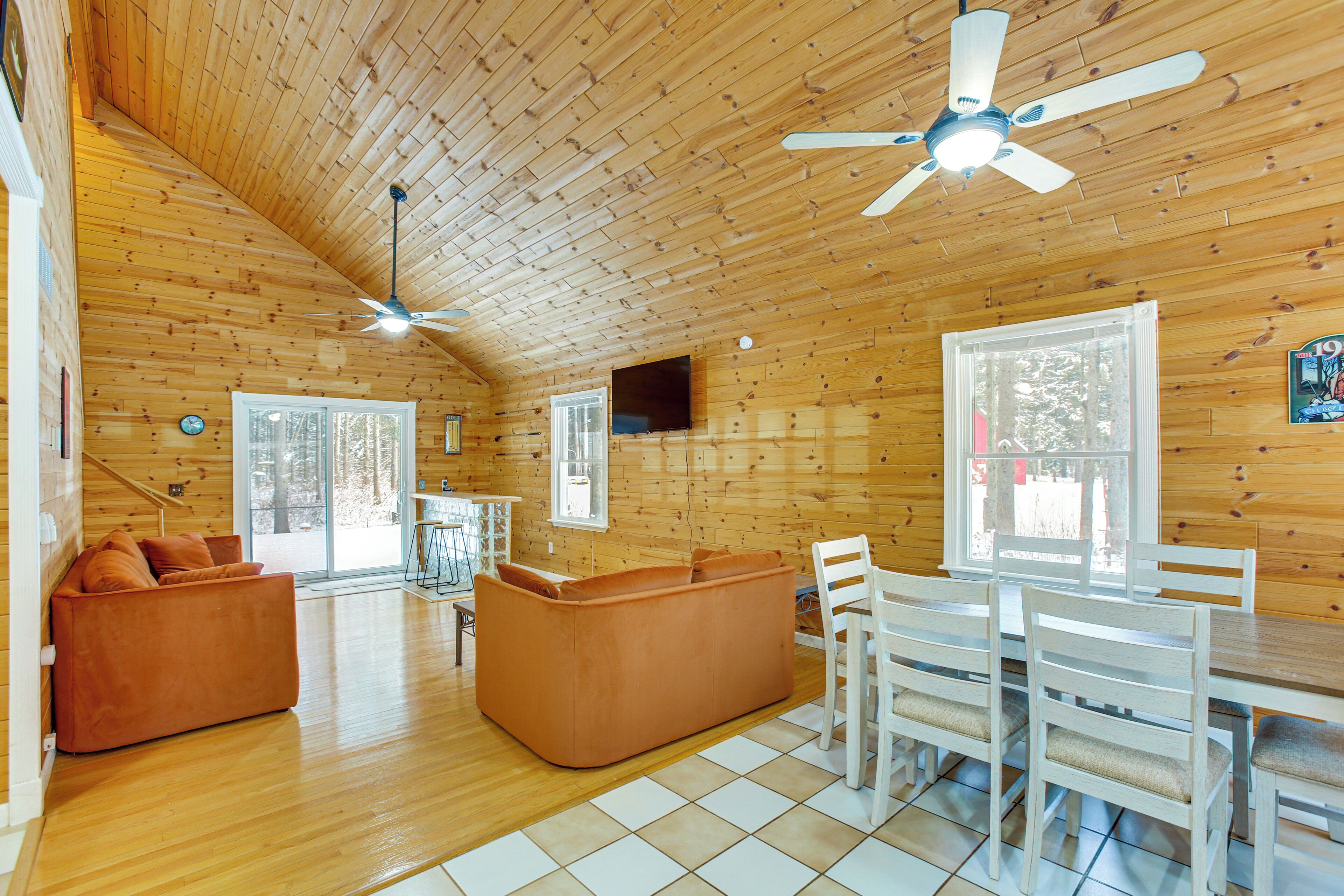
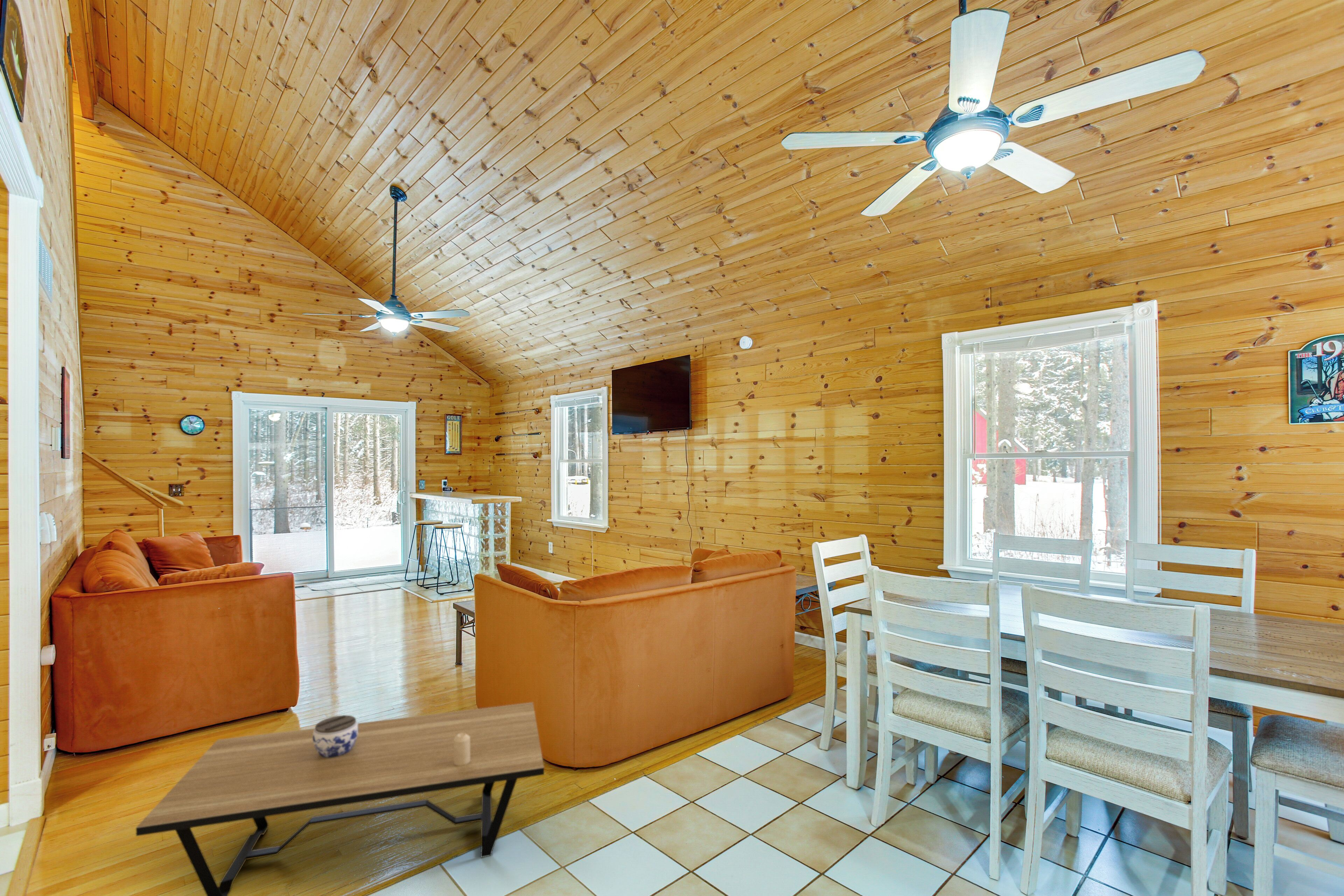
+ candle [454,733,470,766]
+ coffee table [135,702,545,896]
+ jar [313,715,358,757]
